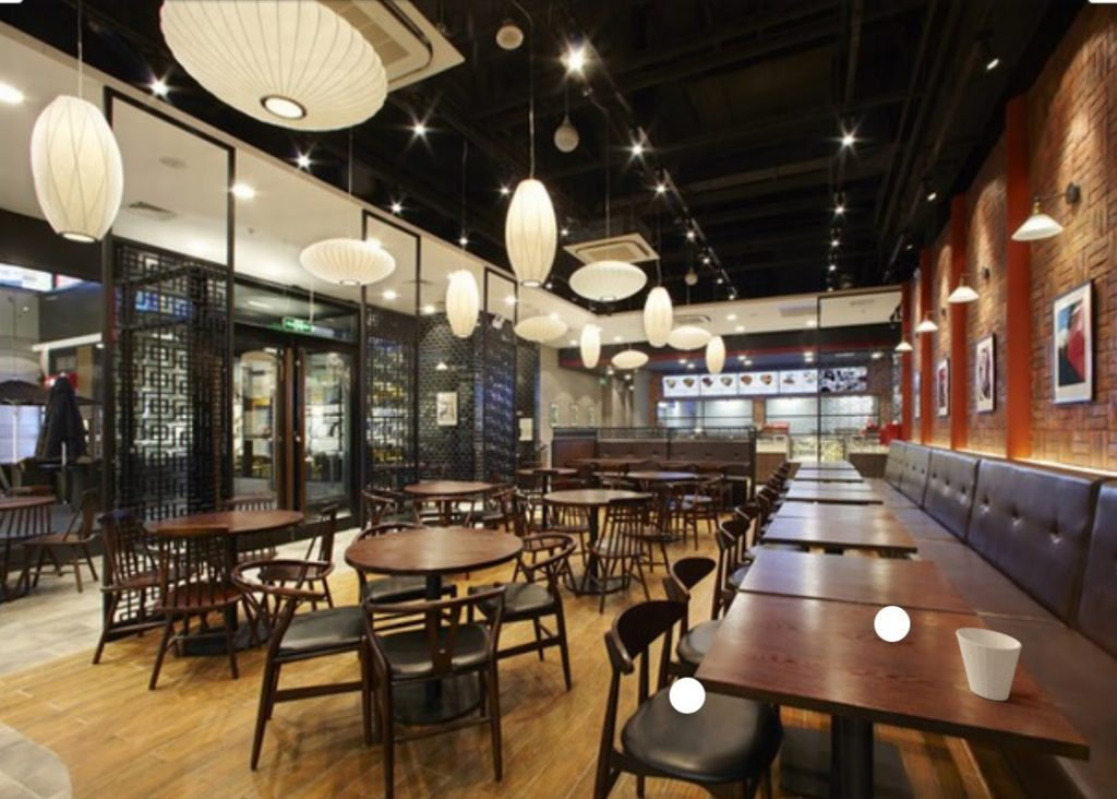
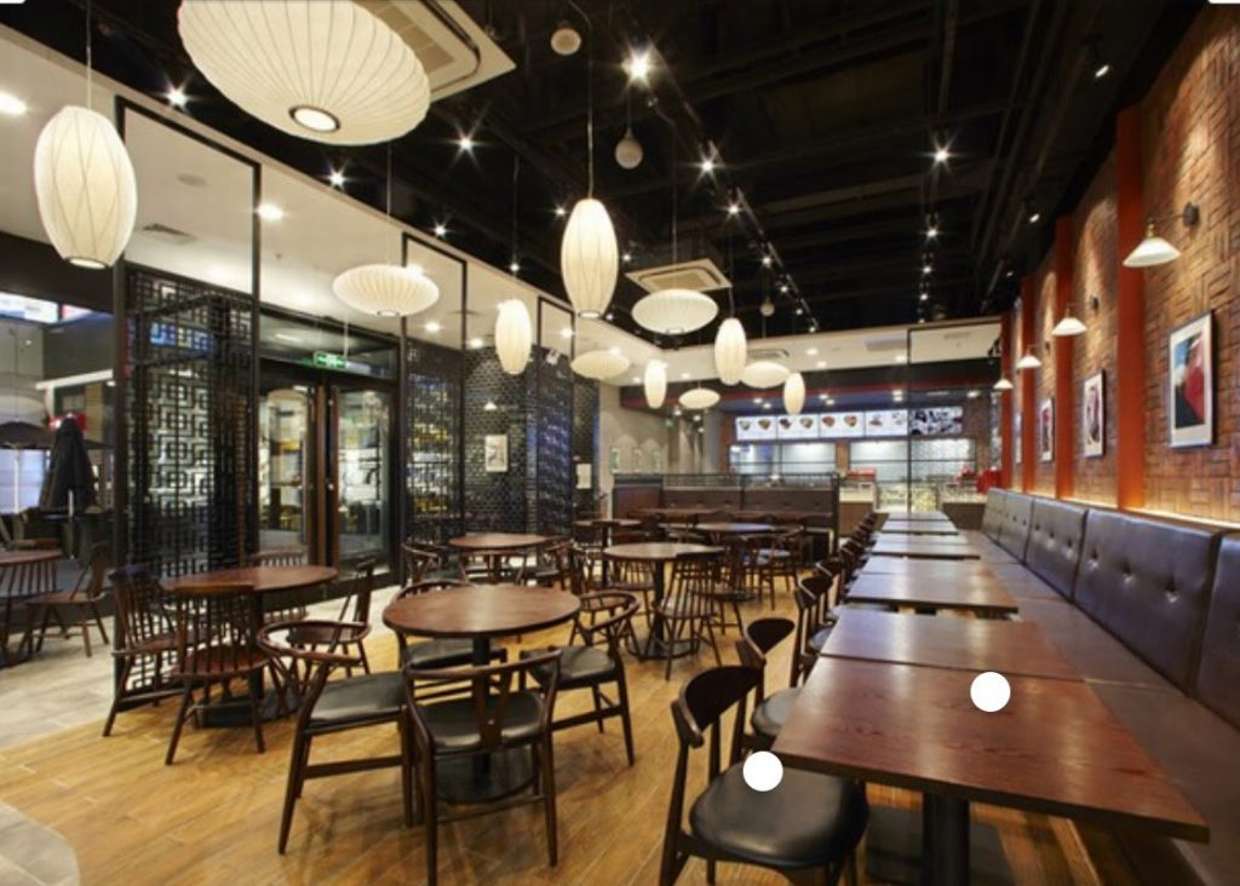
- cup [954,627,1023,702]
